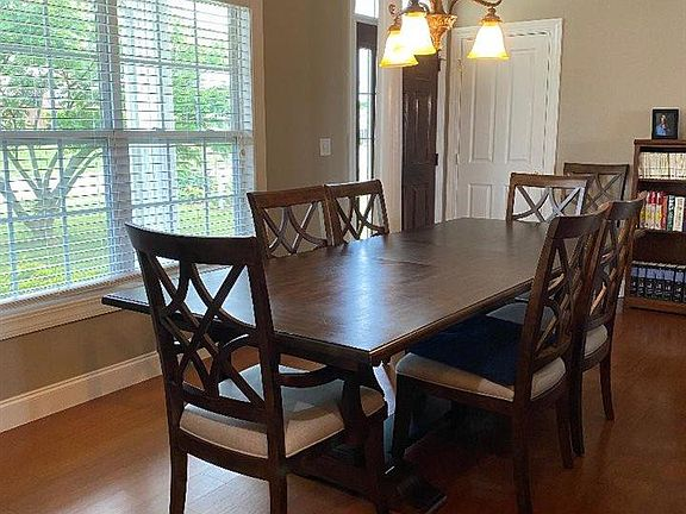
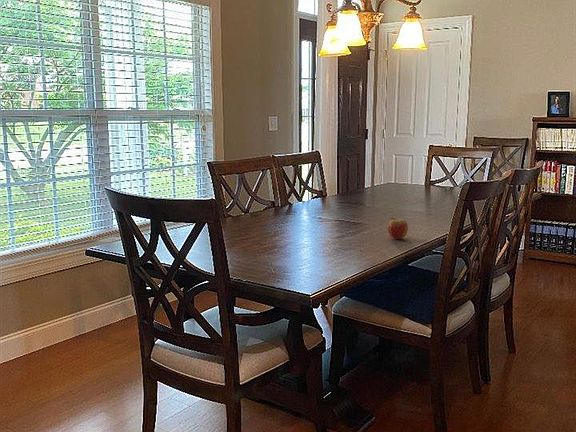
+ fruit [386,217,409,240]
